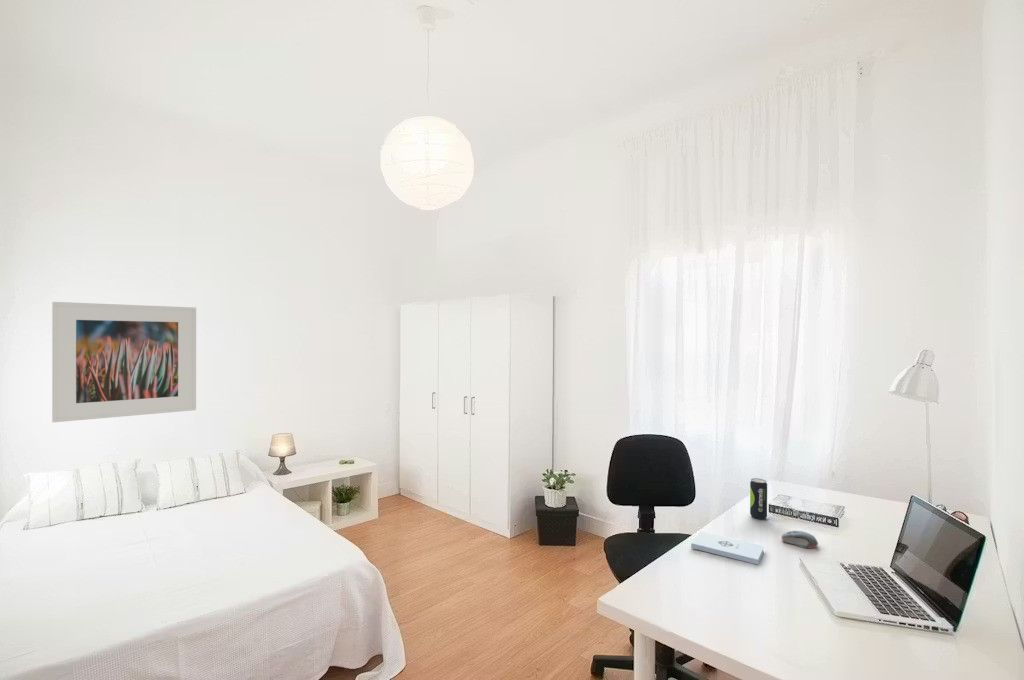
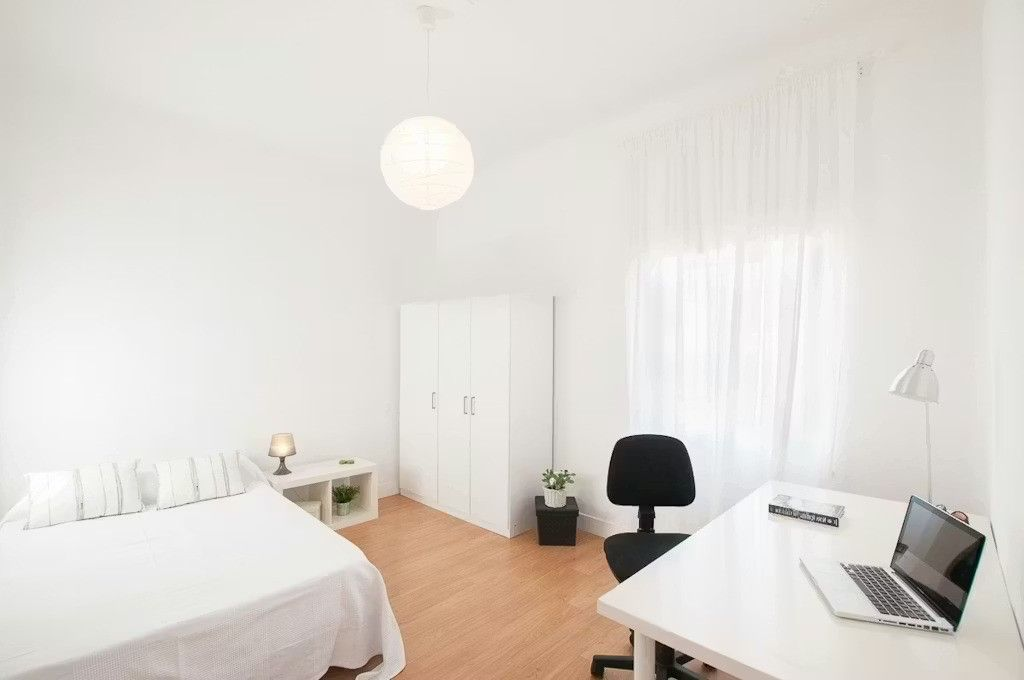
- notepad [690,531,765,566]
- beverage can [749,477,768,520]
- computer mouse [781,530,819,550]
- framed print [51,301,197,423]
